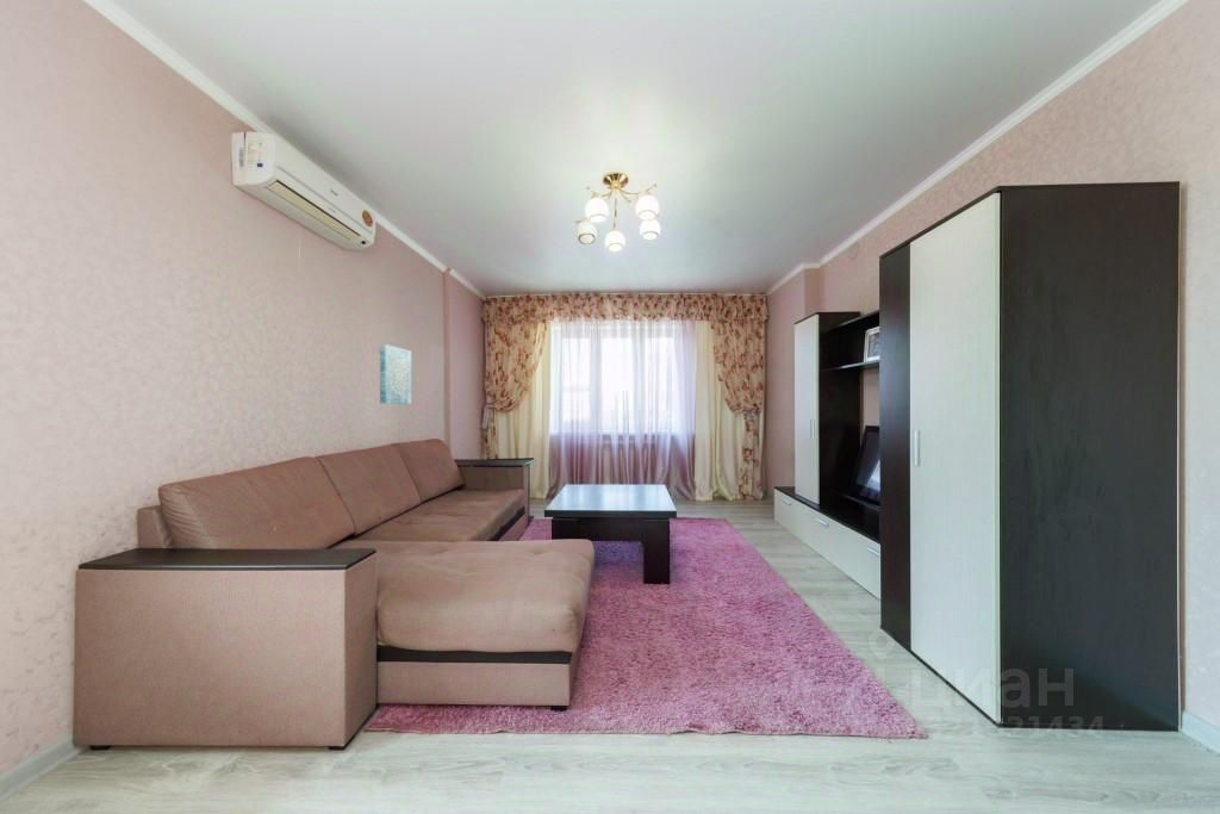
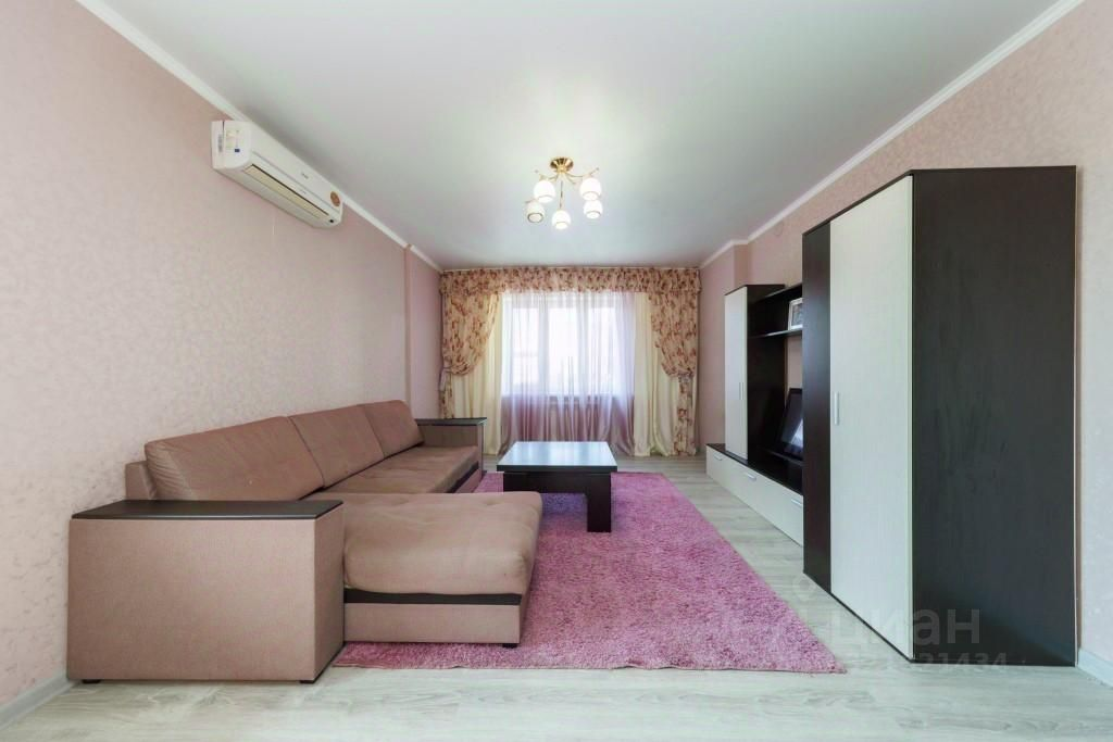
- wall art [379,343,412,405]
